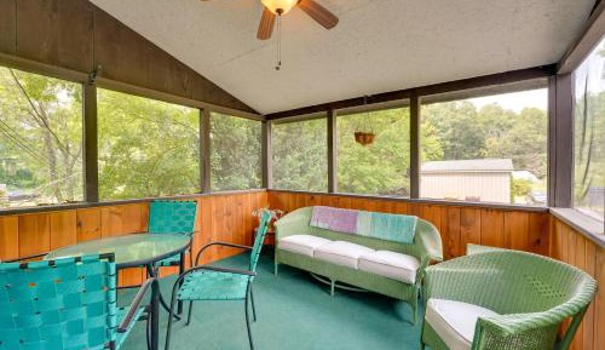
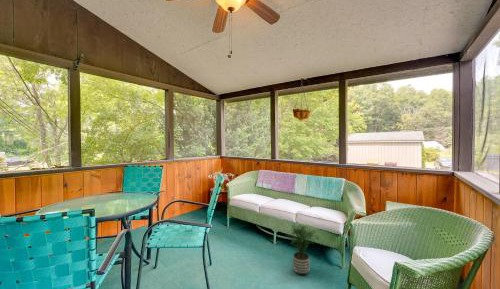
+ potted plant [286,222,321,276]
